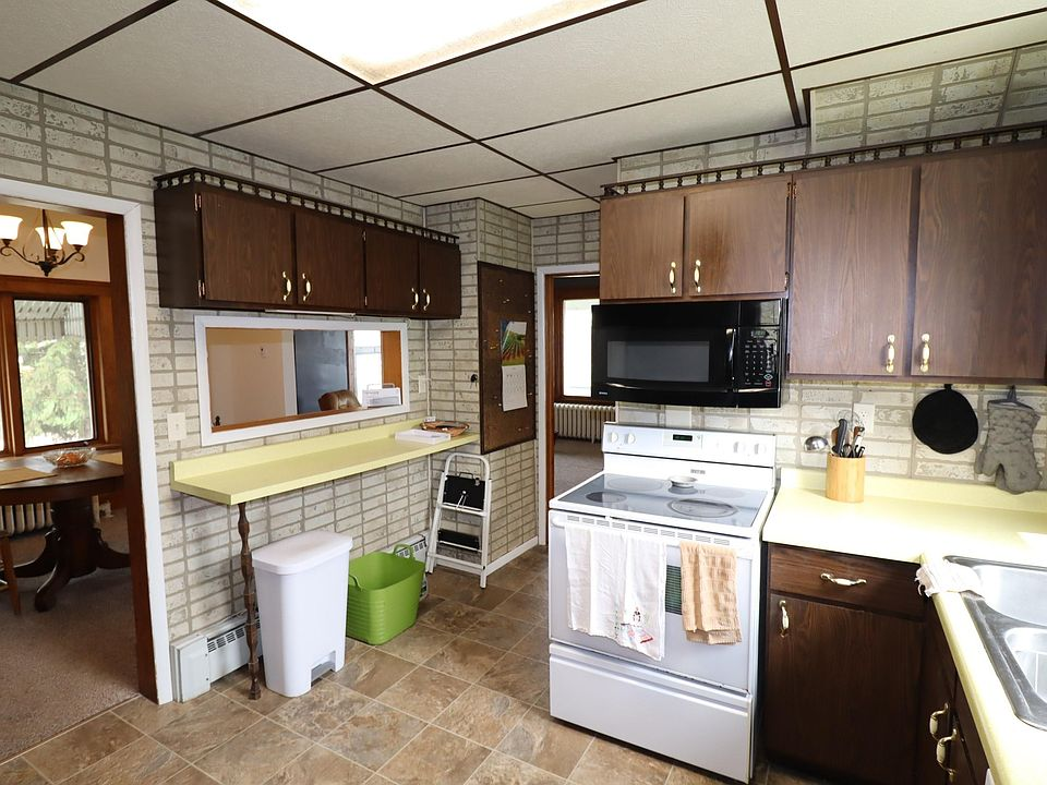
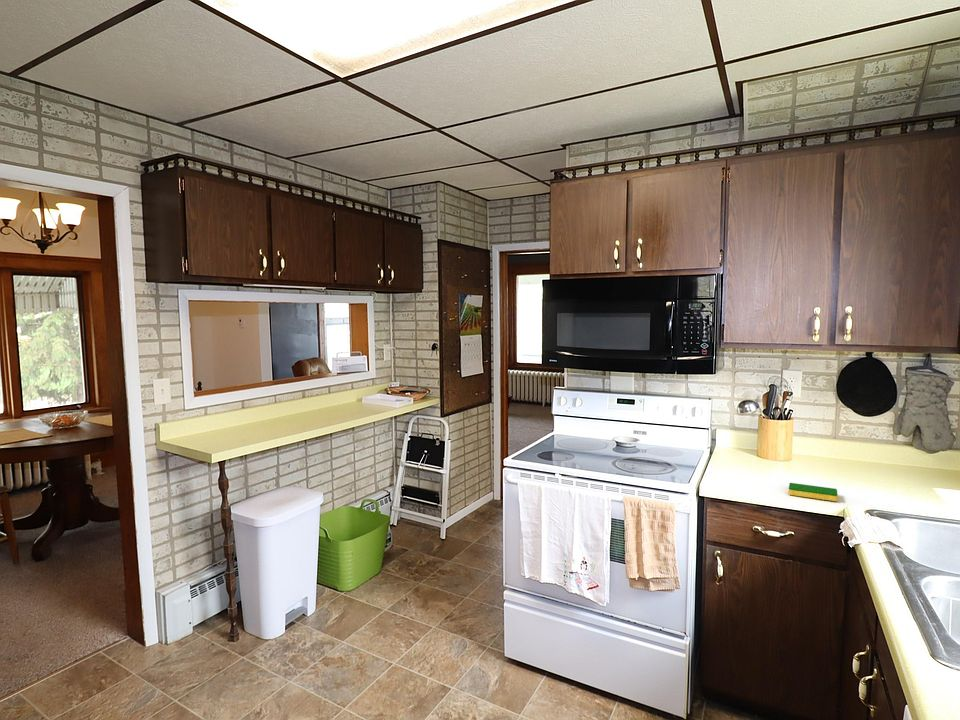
+ dish sponge [788,482,838,502]
